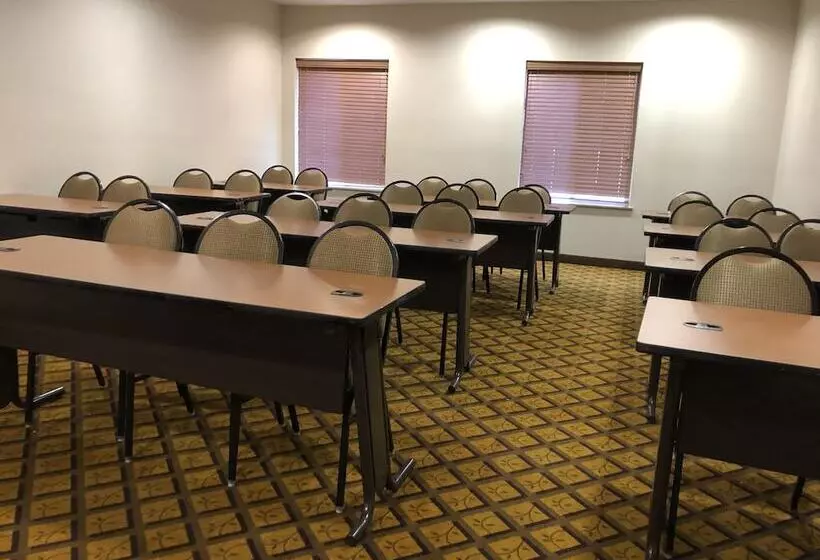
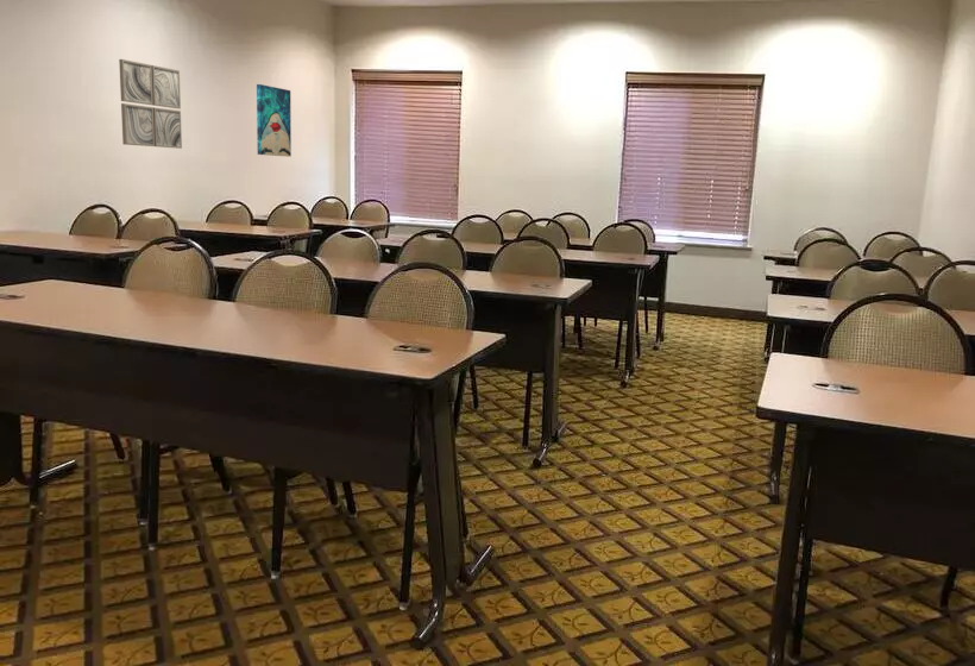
+ wall art [118,58,183,150]
+ wall art [256,83,292,158]
